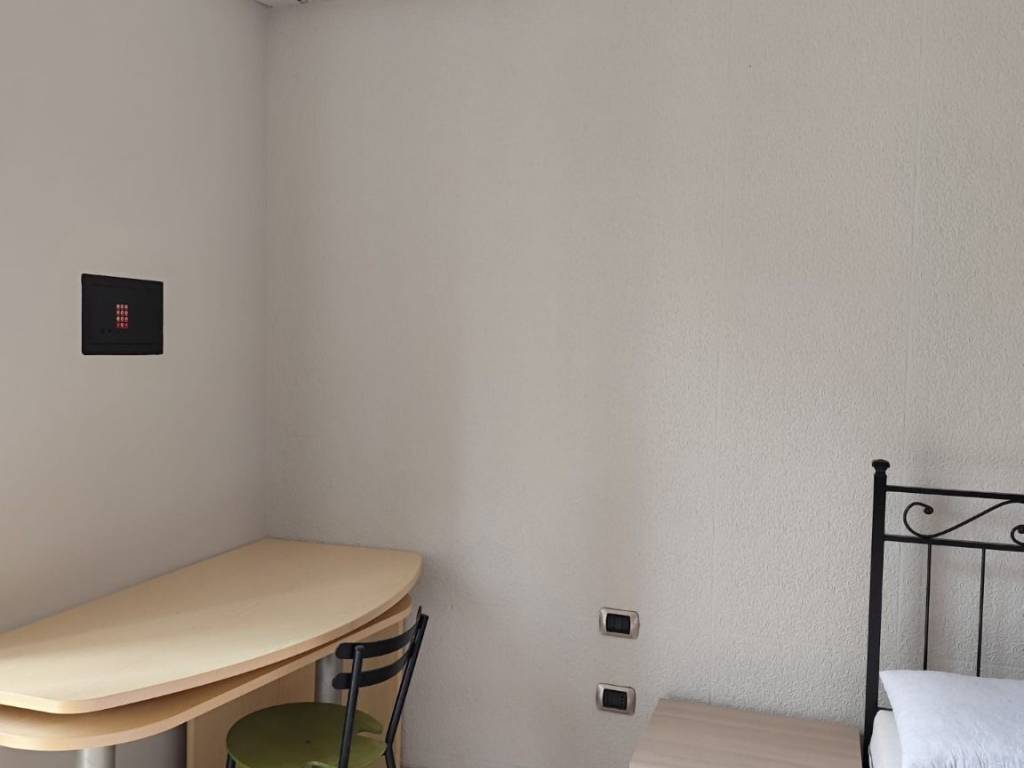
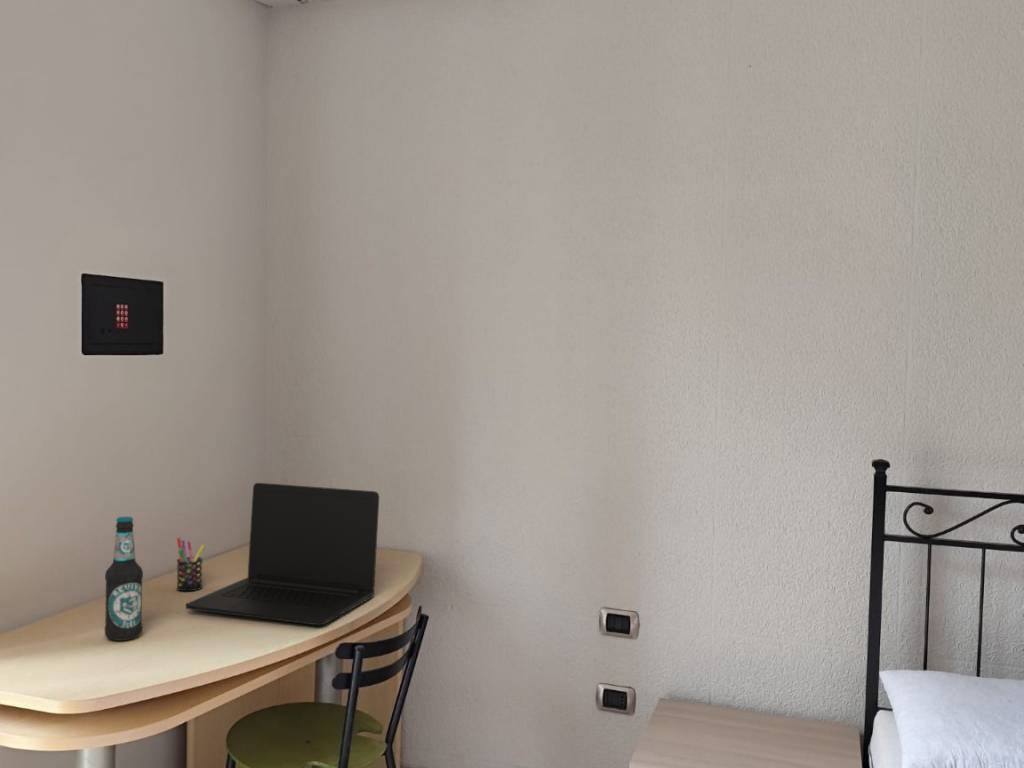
+ laptop [185,482,380,626]
+ pen holder [175,537,206,592]
+ bottle [104,516,144,642]
